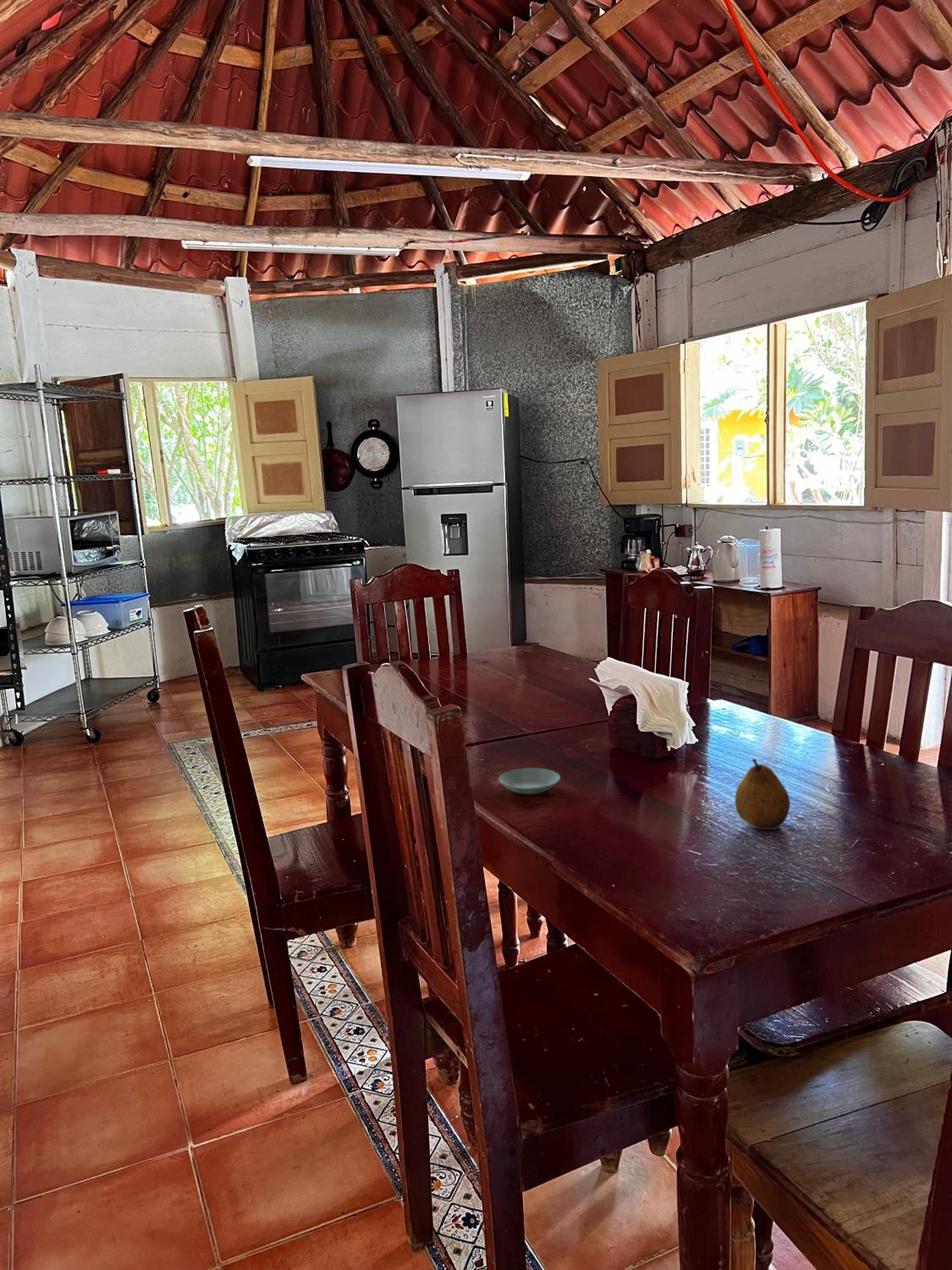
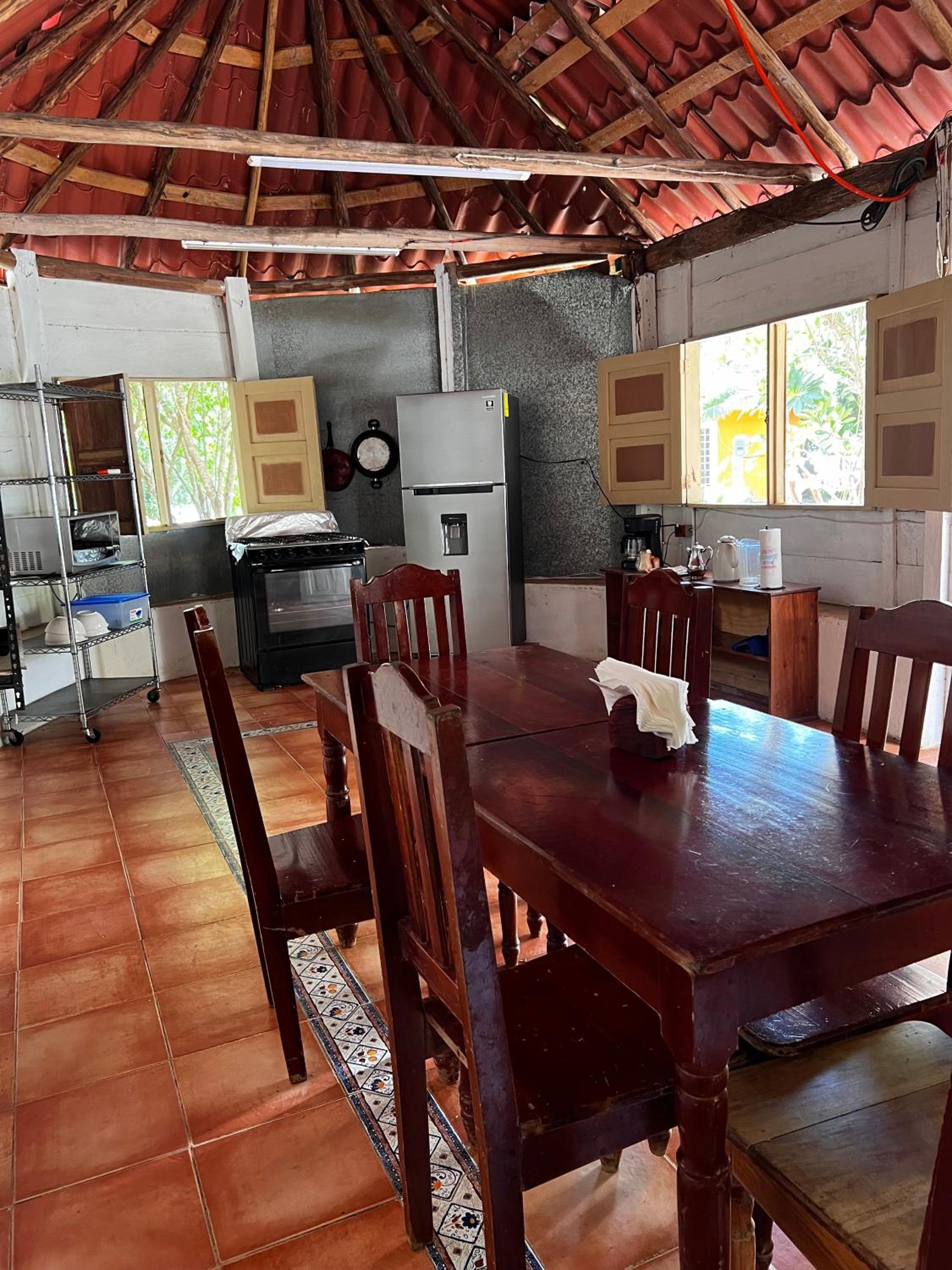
- fruit [735,759,790,830]
- saucer [498,768,561,795]
